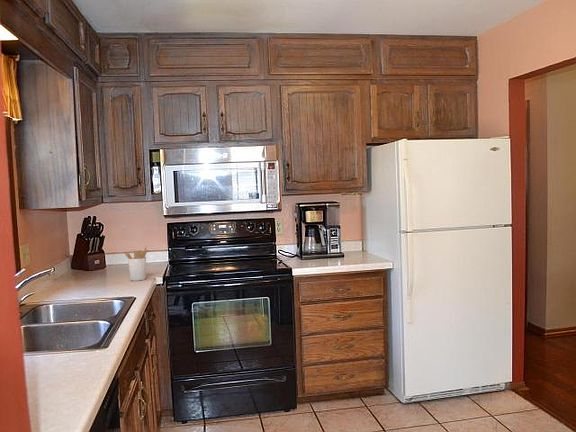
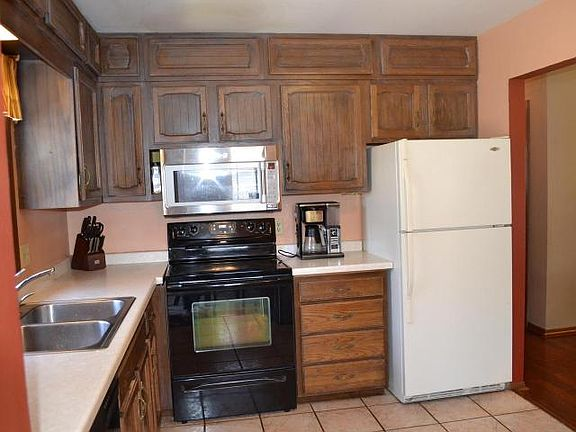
- utensil holder [124,246,148,282]
